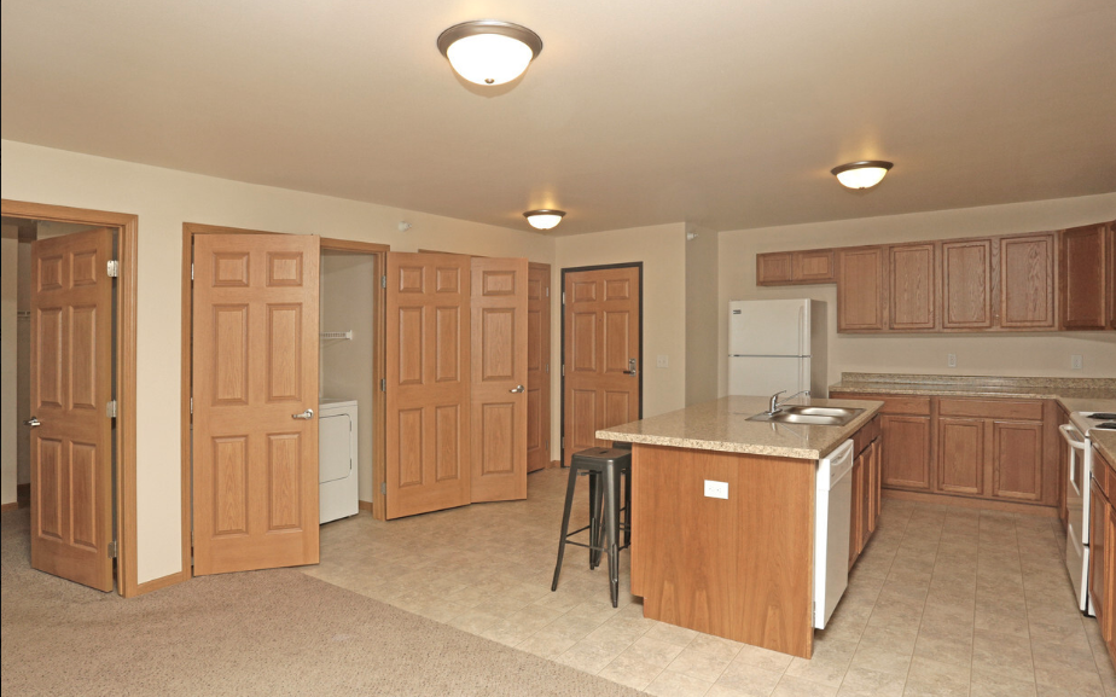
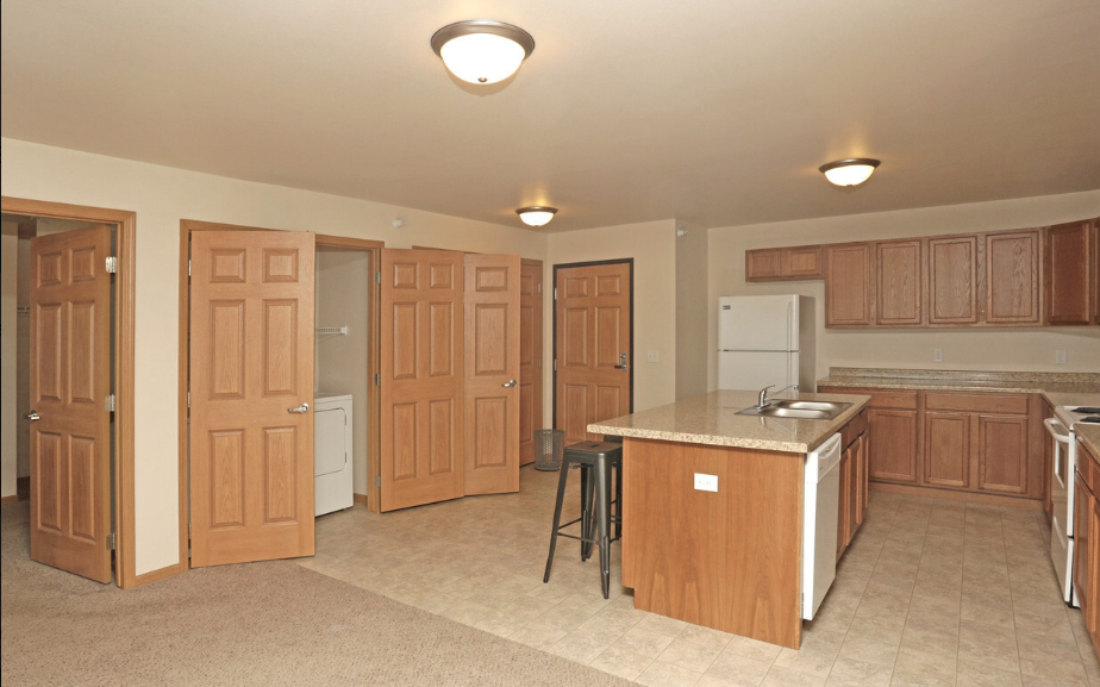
+ waste bin [532,427,567,471]
